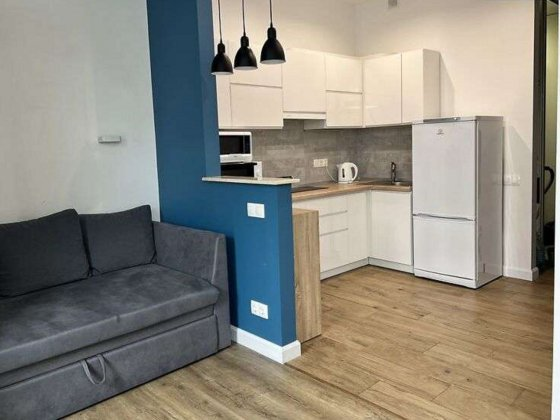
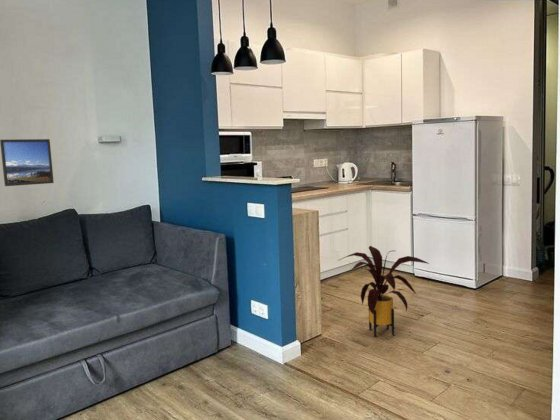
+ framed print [0,138,55,187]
+ house plant [337,245,430,338]
